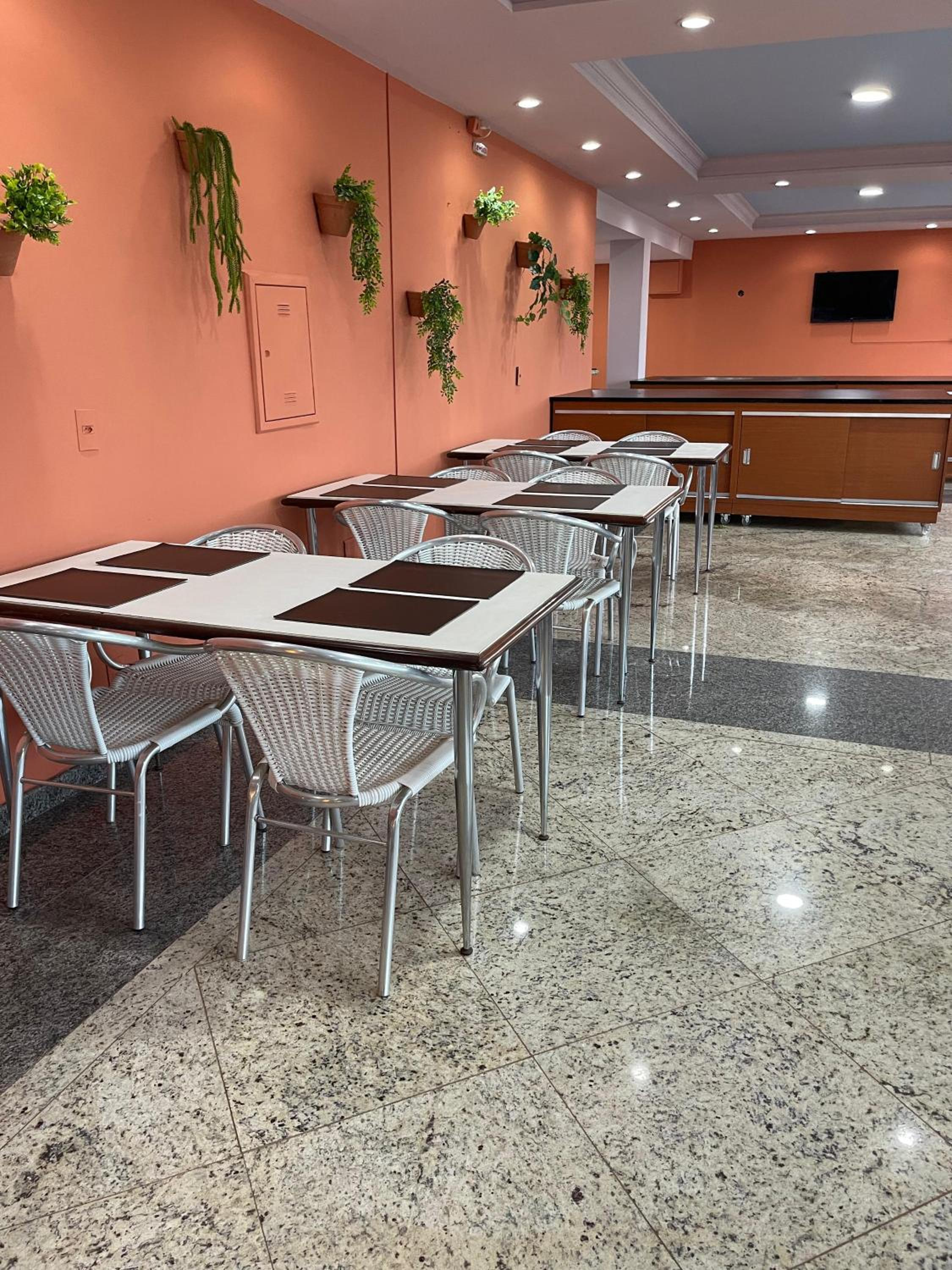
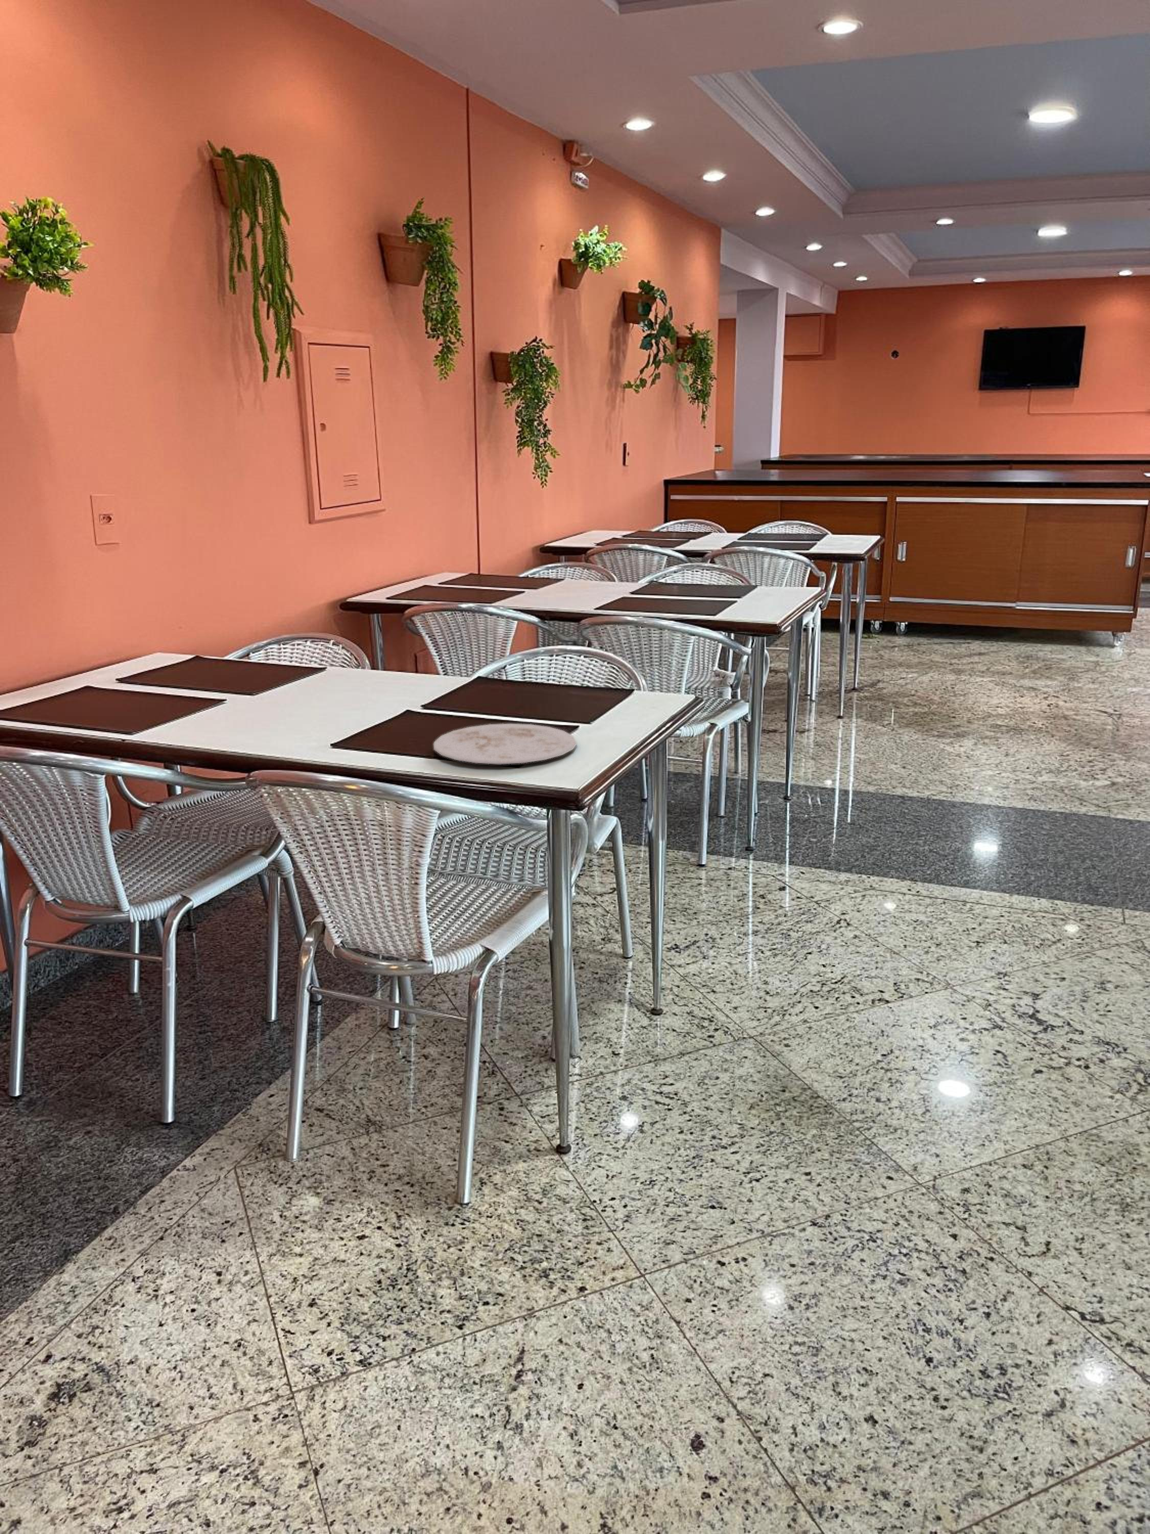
+ plate [432,724,577,765]
